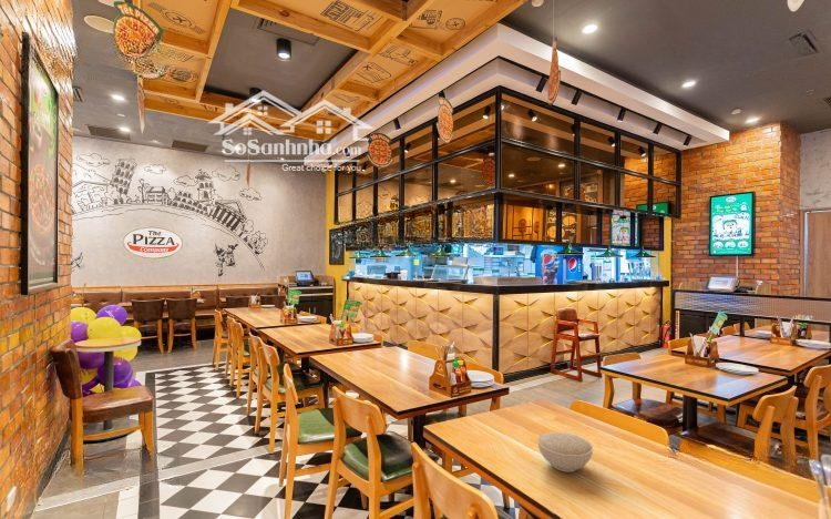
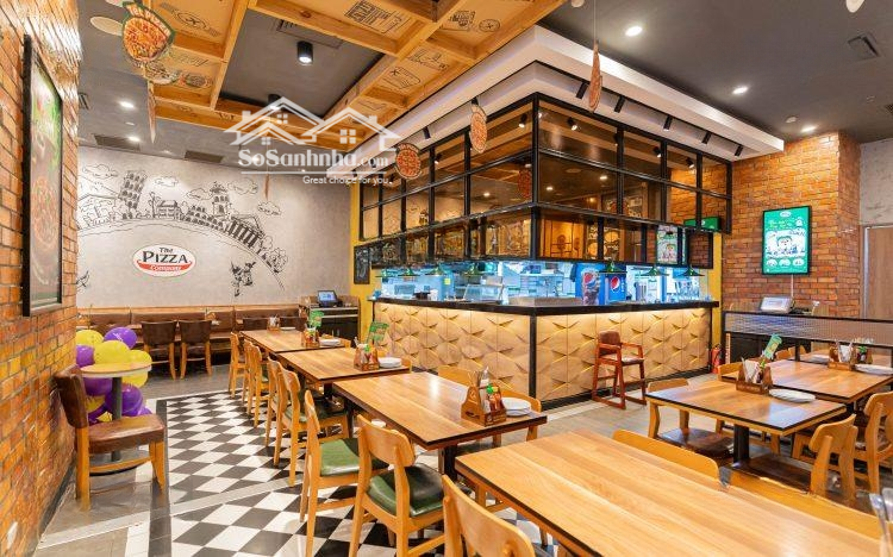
- bowl [536,431,594,474]
